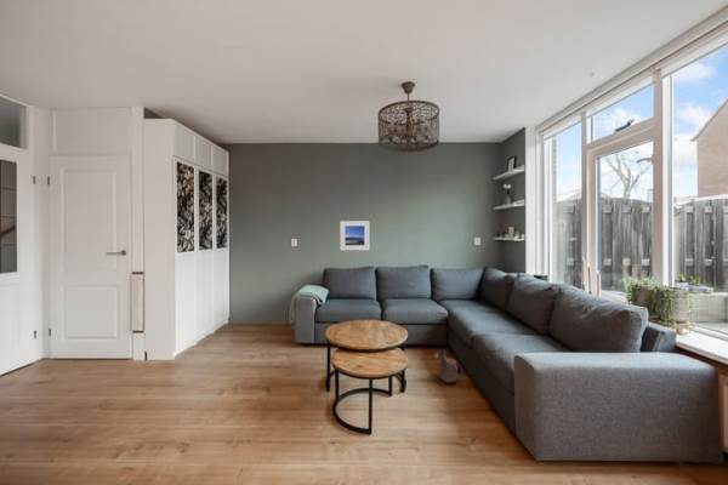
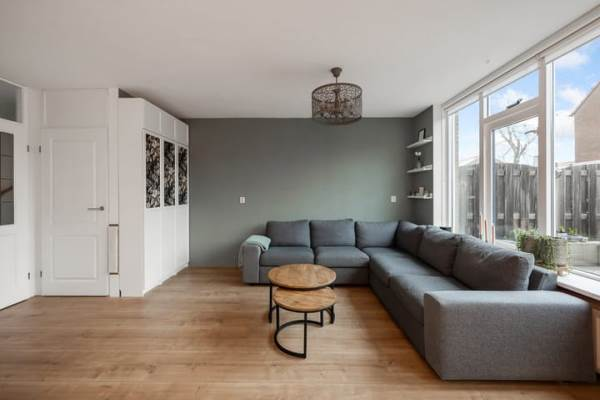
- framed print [339,219,370,251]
- ceramic jug [433,348,463,383]
